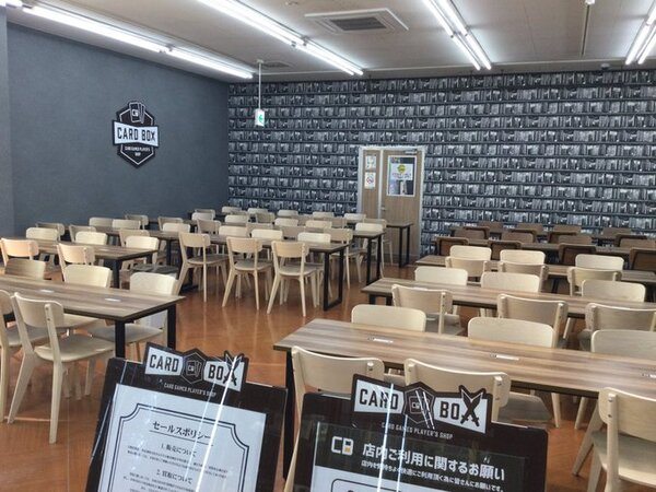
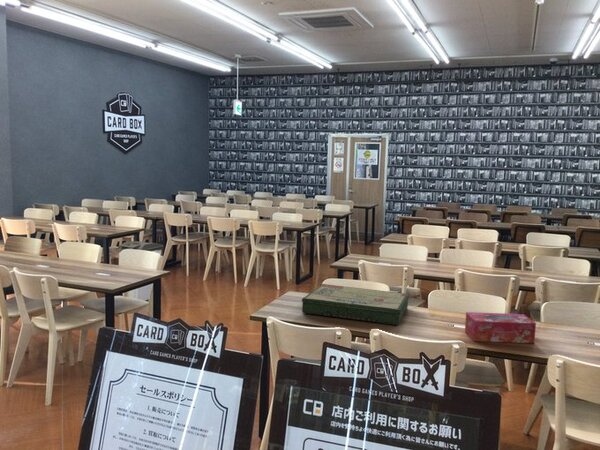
+ tissue box [464,311,537,344]
+ board game [301,283,410,326]
